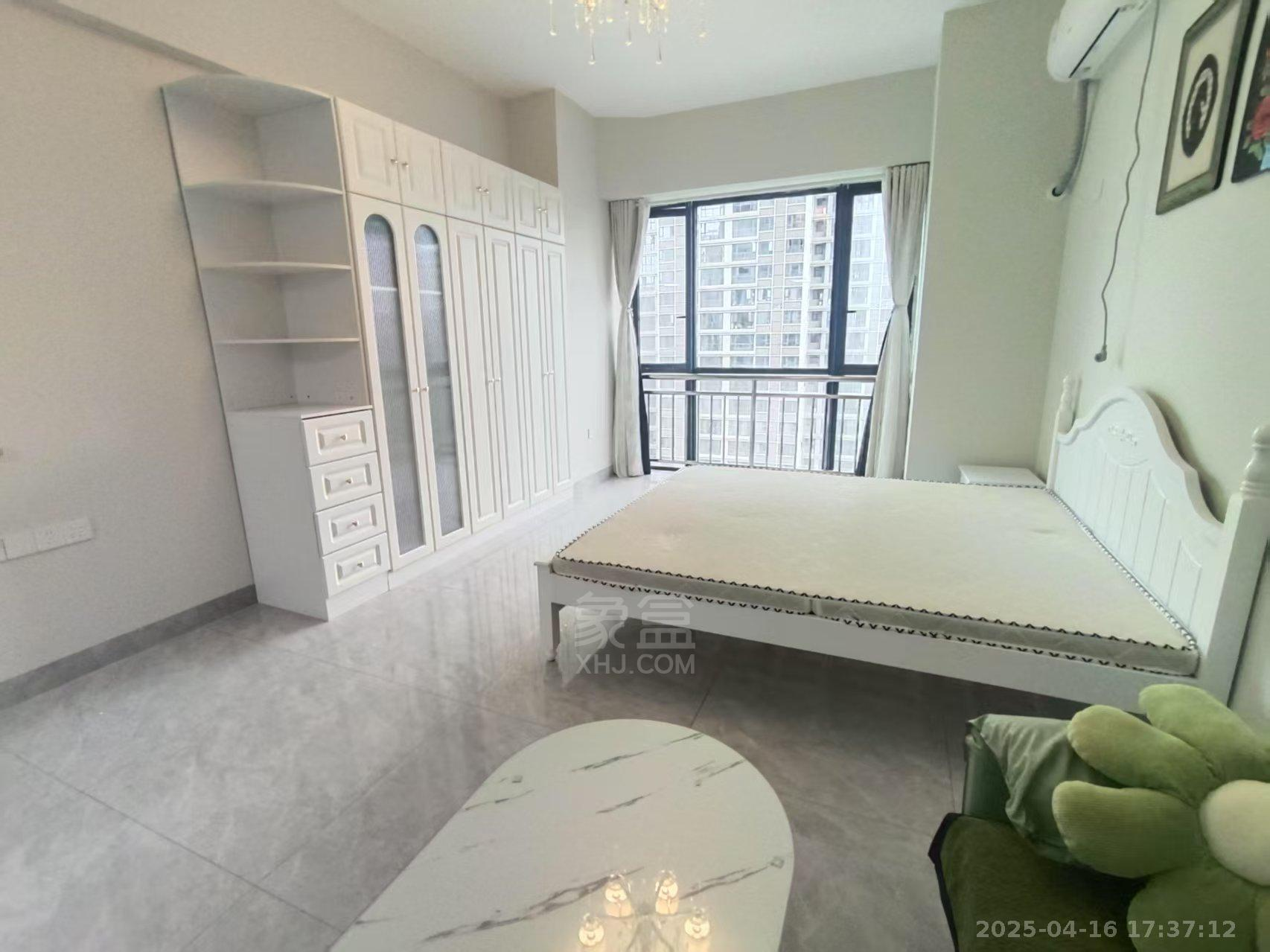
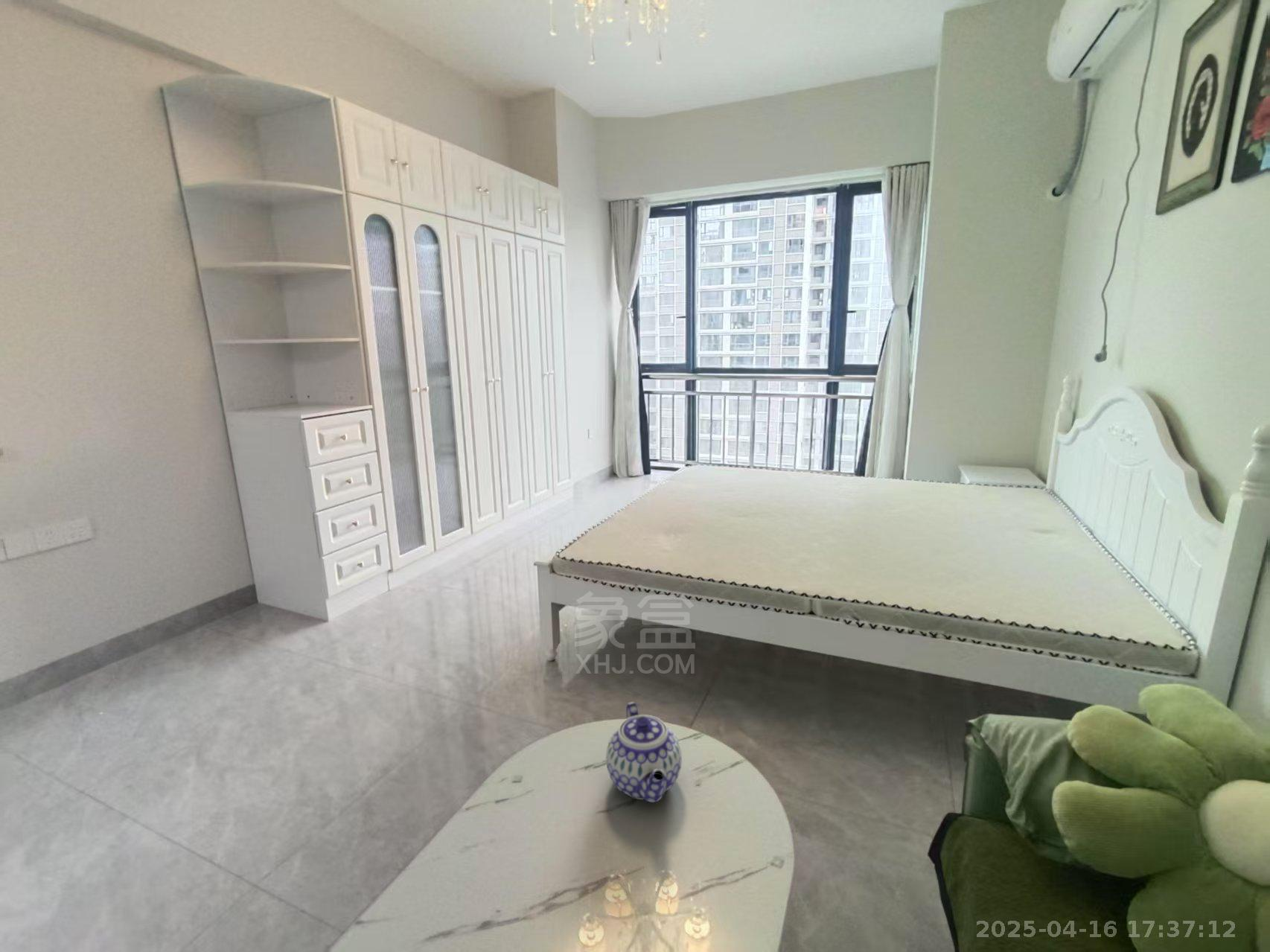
+ teapot [605,701,682,804]
